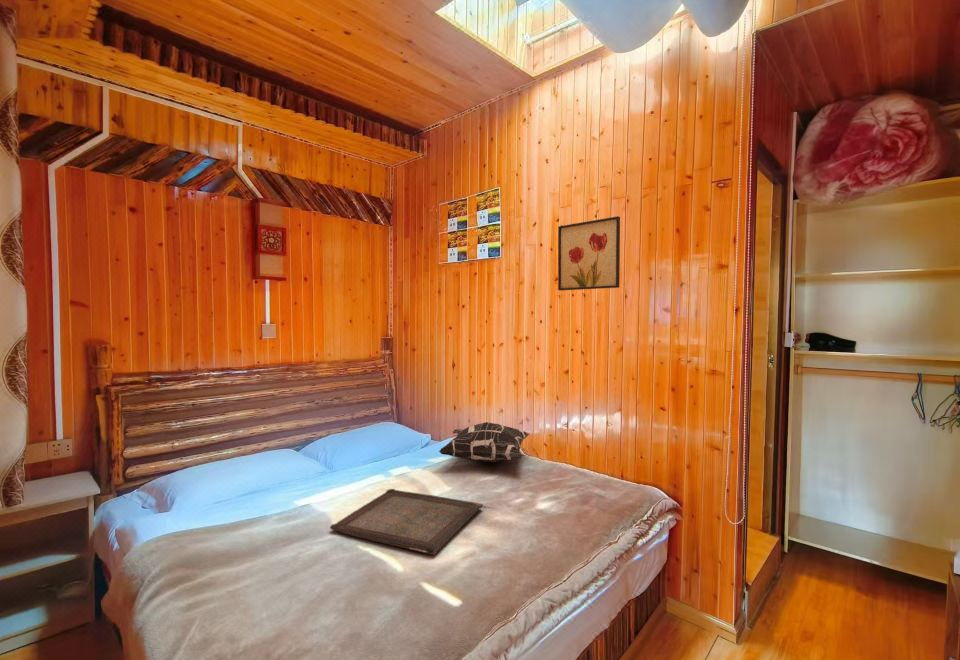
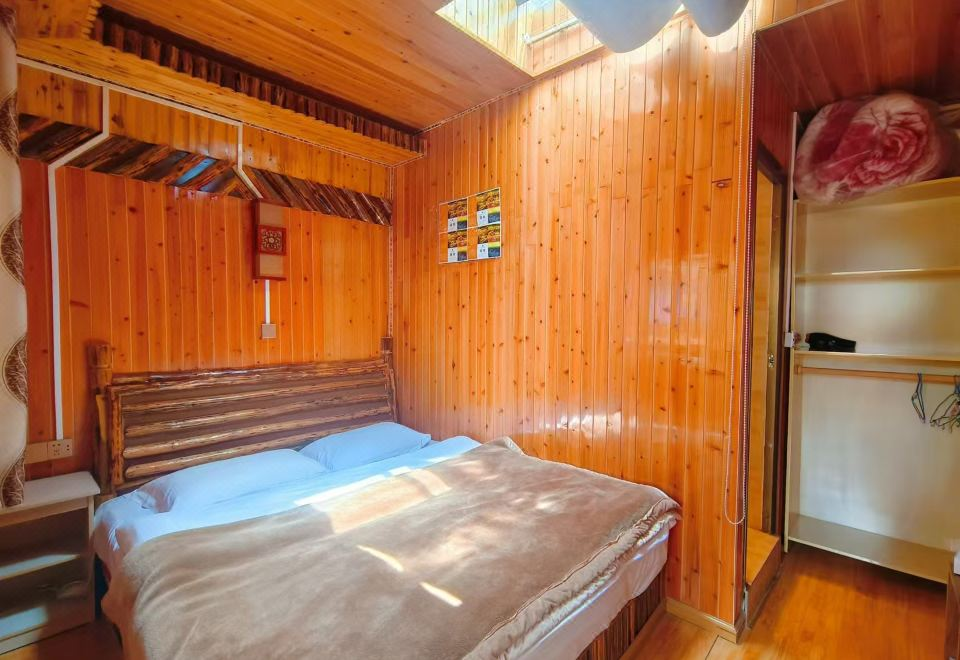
- serving tray [329,488,484,556]
- wall art [557,215,621,291]
- decorative pillow [438,421,530,463]
